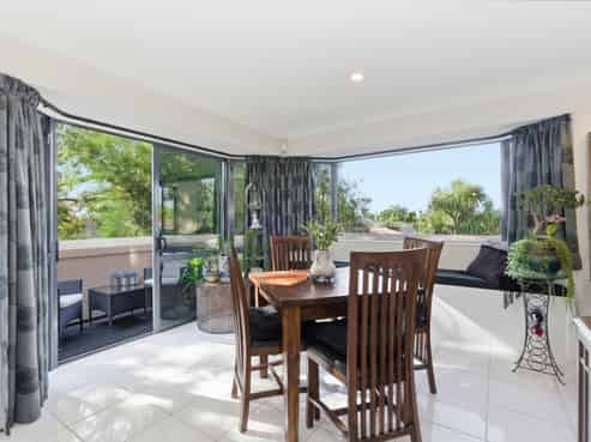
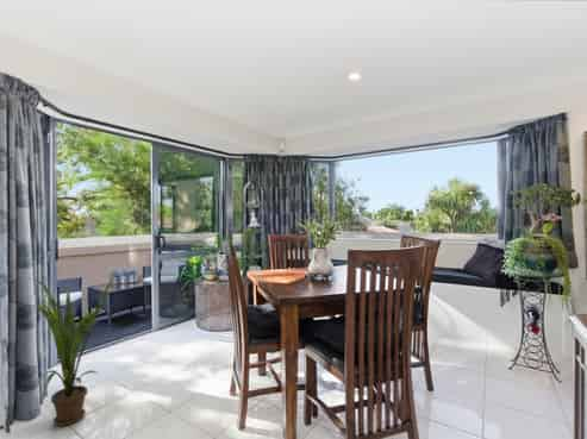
+ house plant [30,272,119,427]
